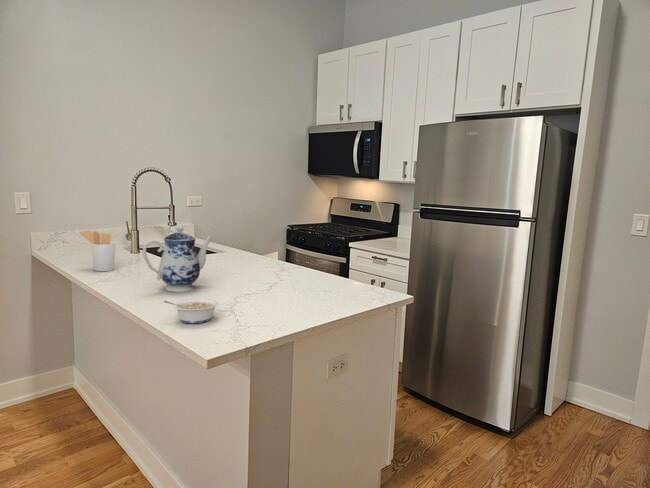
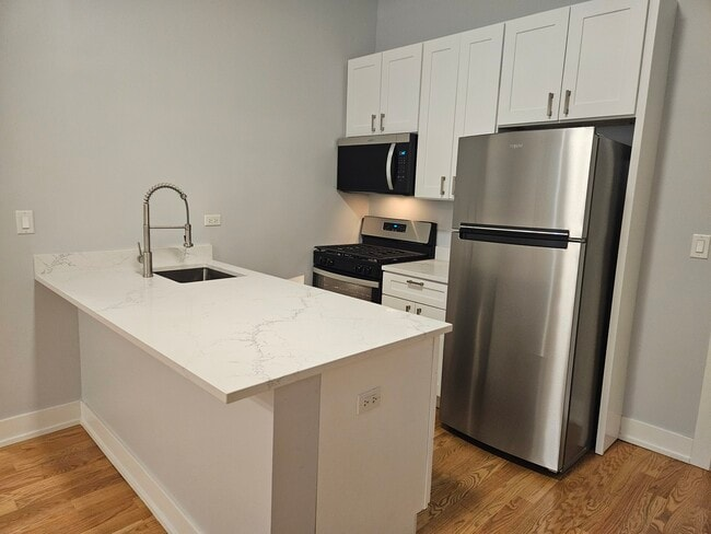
- utensil holder [78,229,117,272]
- teapot [141,224,214,293]
- legume [163,298,220,324]
